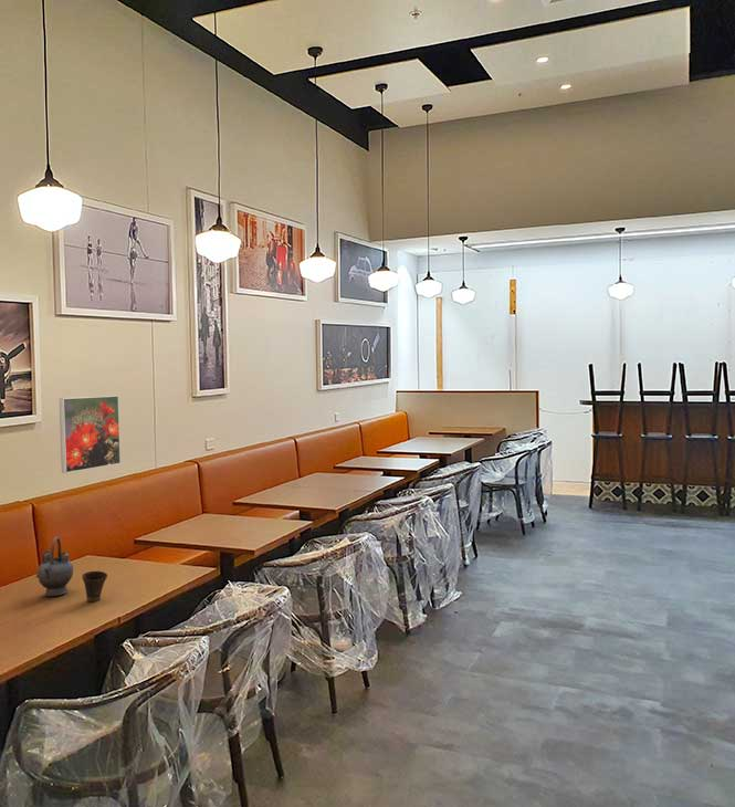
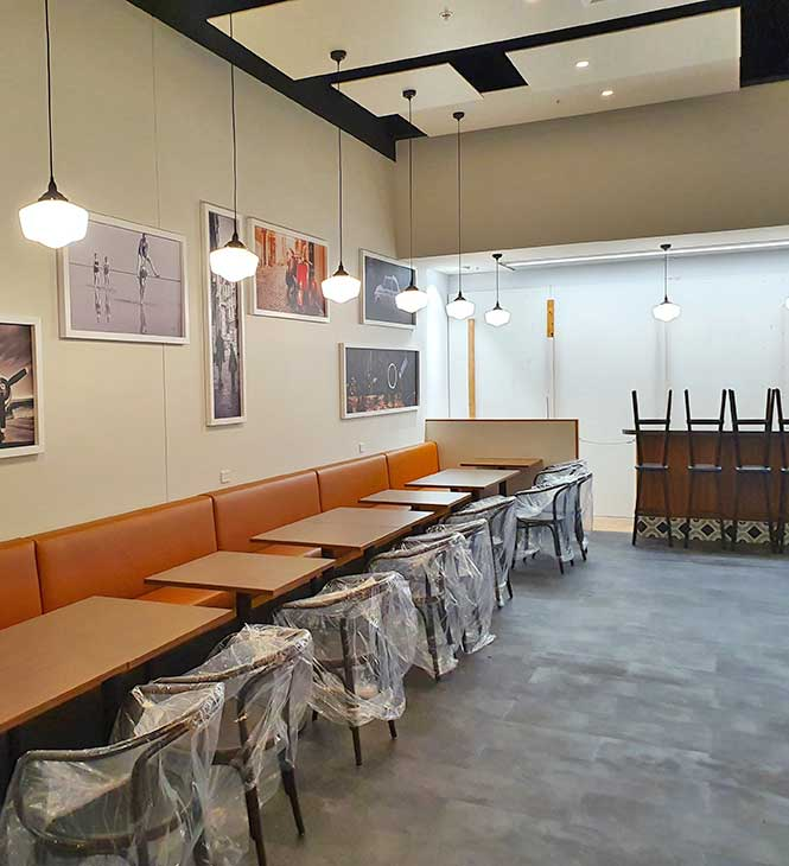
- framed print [59,395,122,474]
- cup [81,570,108,602]
- teapot [35,536,74,597]
